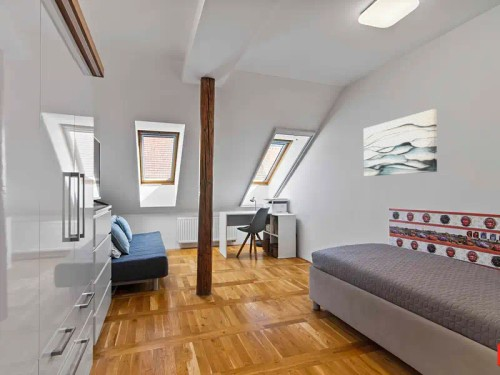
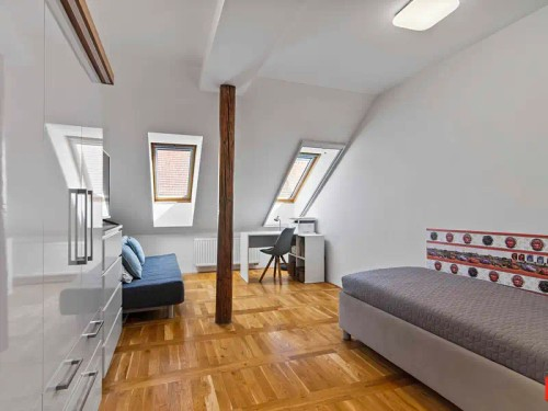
- wall art [363,108,438,177]
